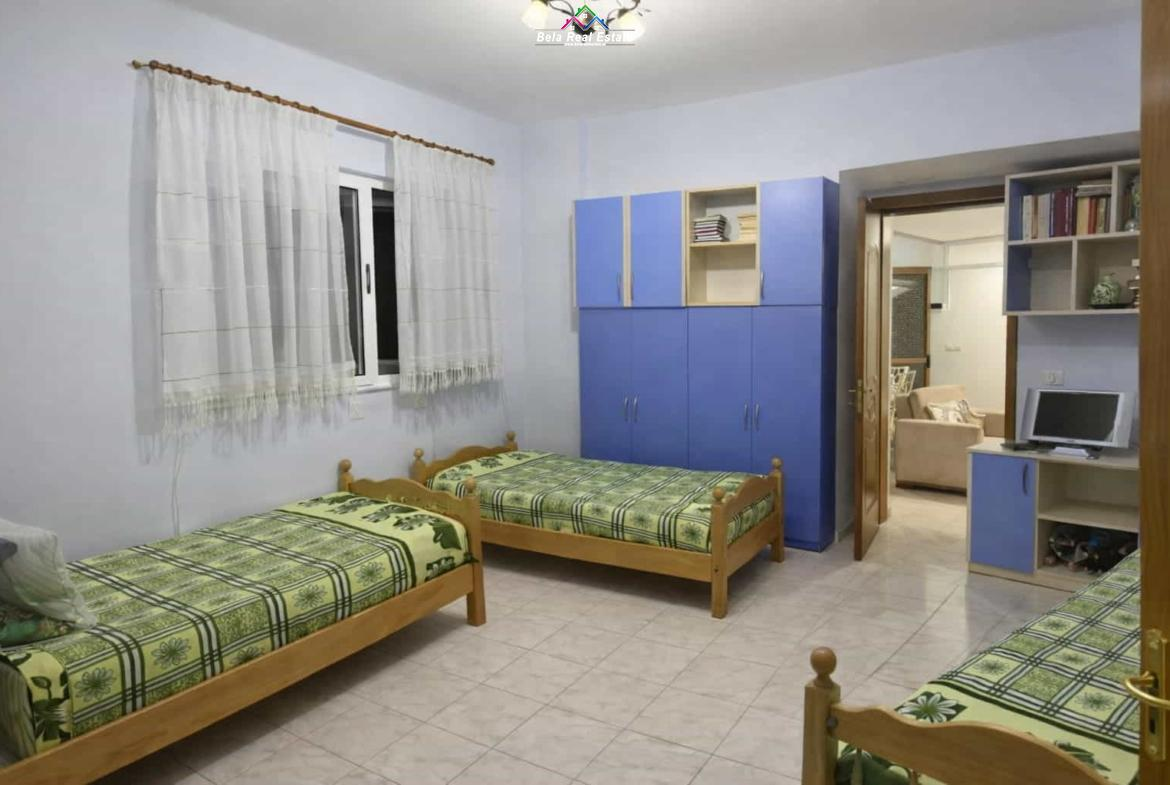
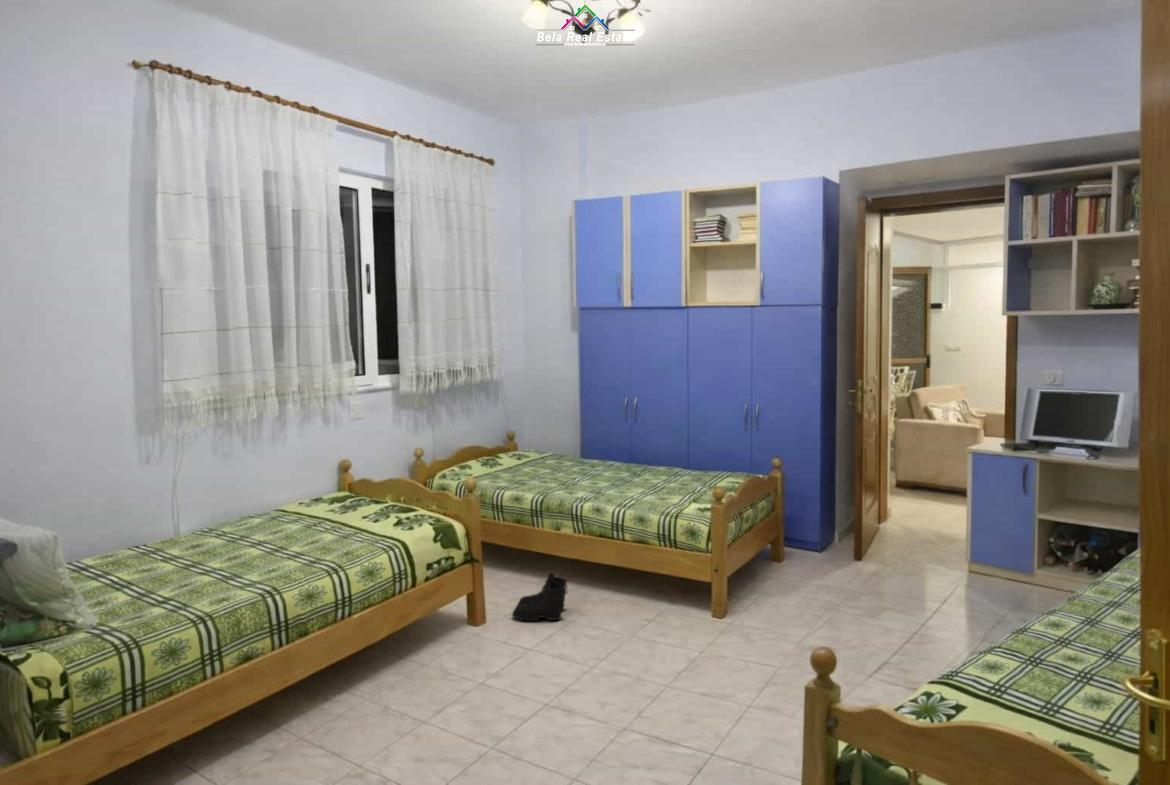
+ boots [511,572,569,622]
